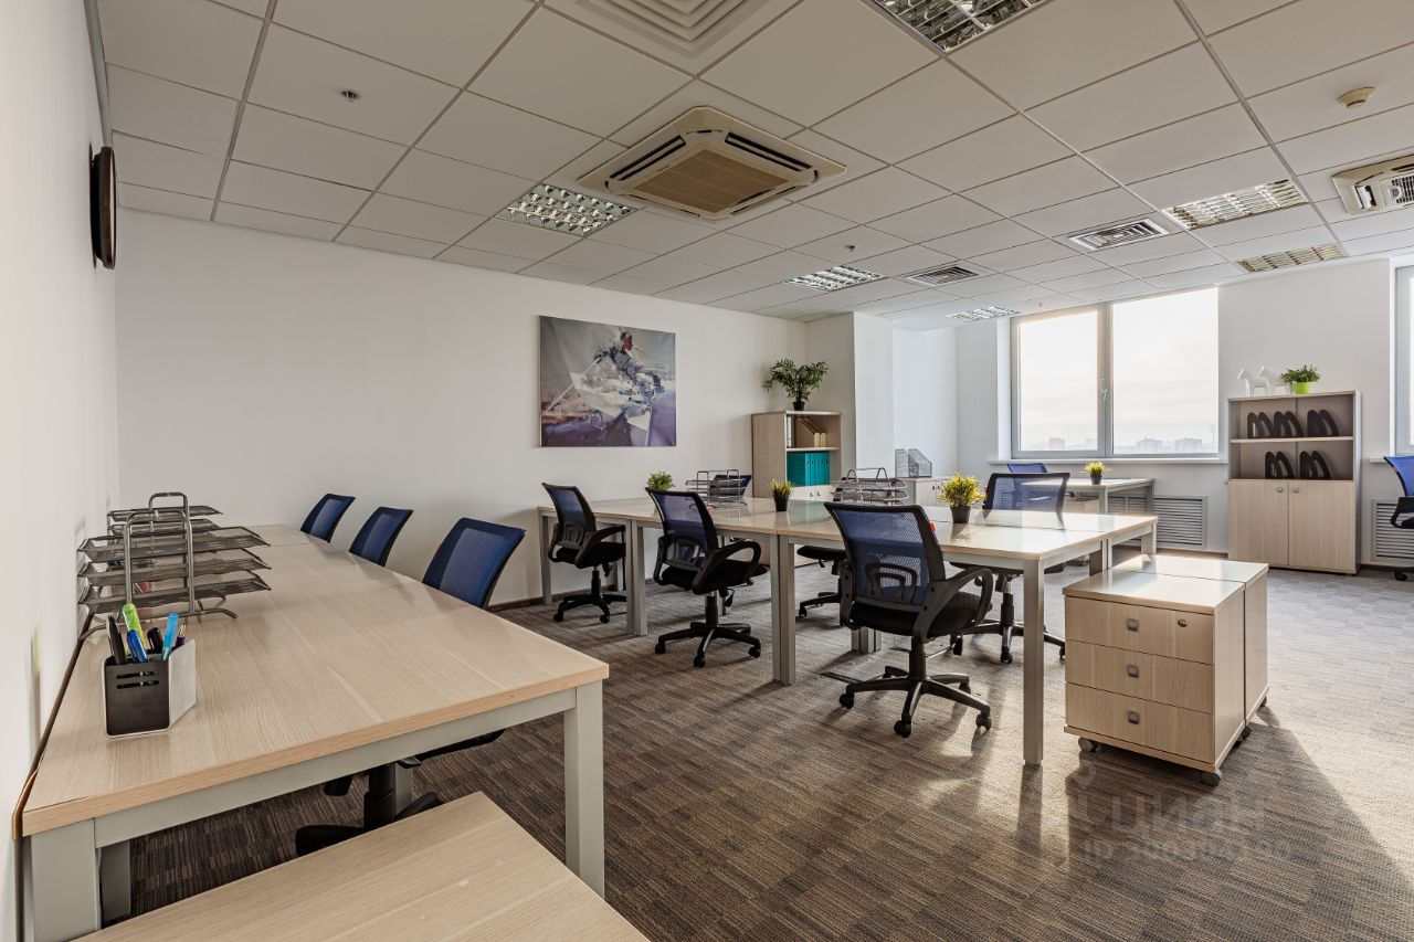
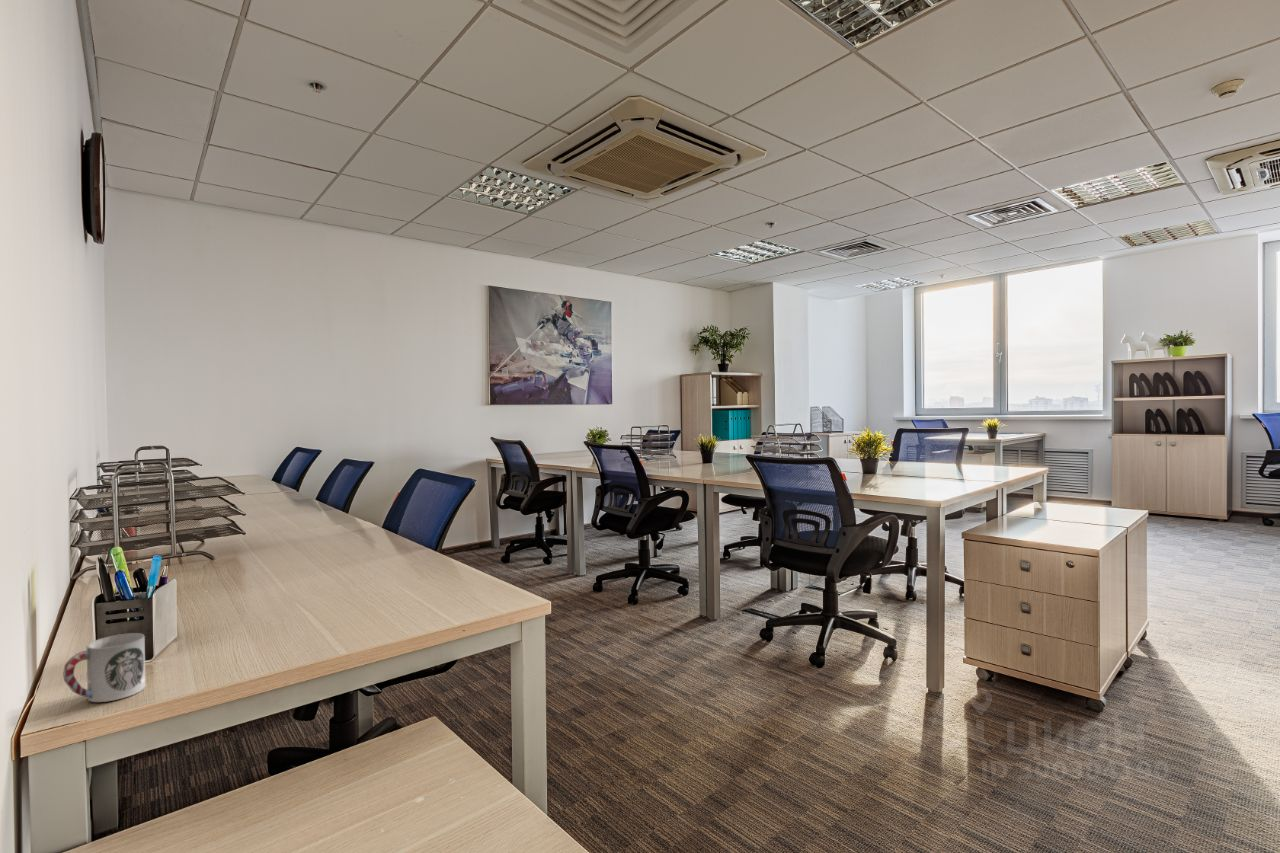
+ cup [62,632,146,703]
